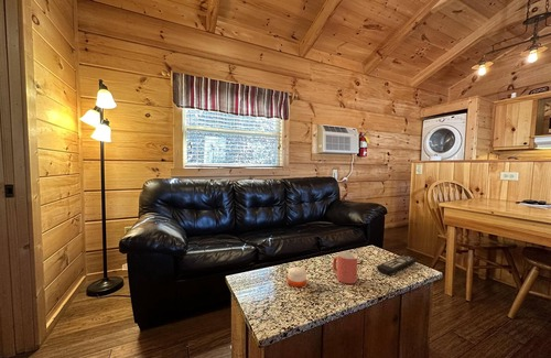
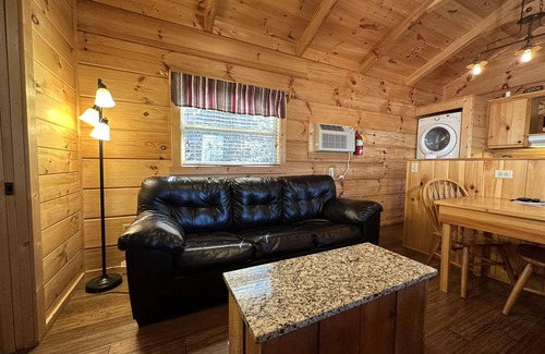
- candle [287,265,307,288]
- mug [332,251,358,284]
- remote control [376,254,418,275]
